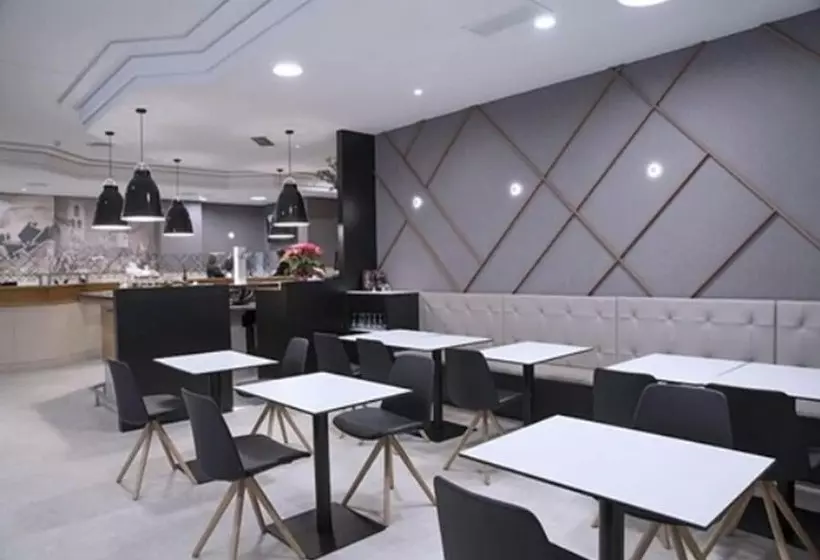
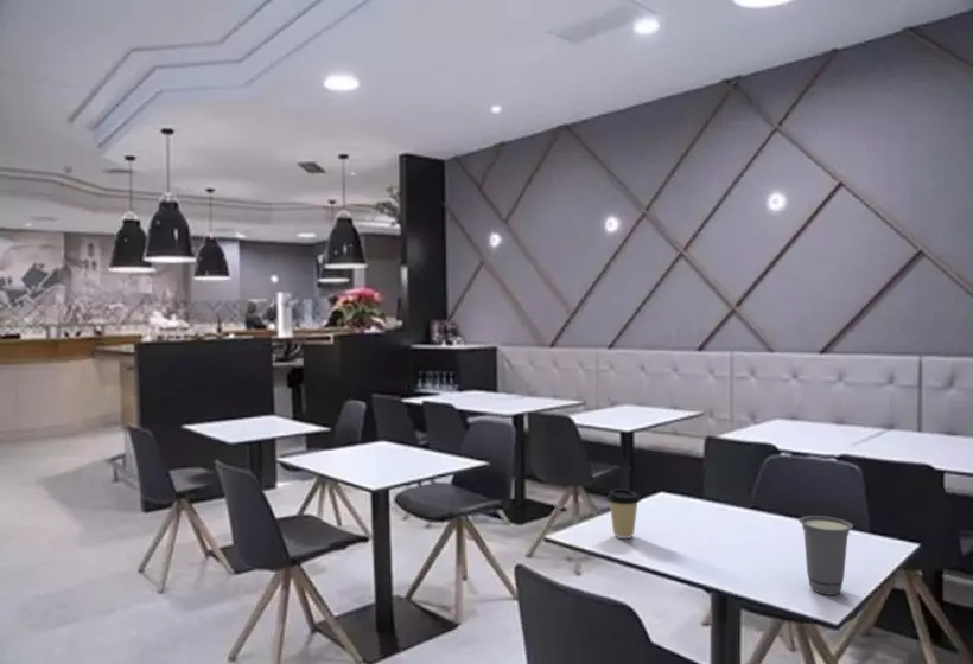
+ coffee cup [605,487,641,540]
+ cup [797,515,854,596]
